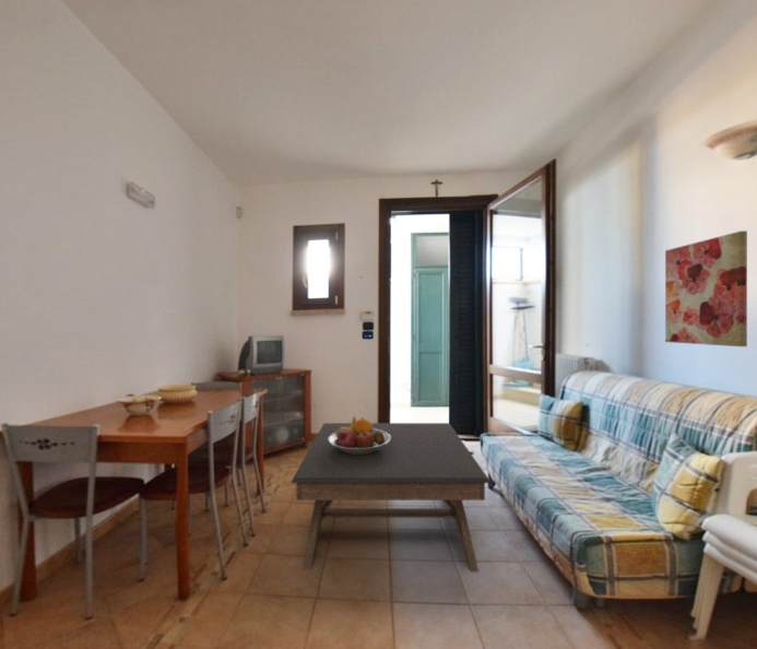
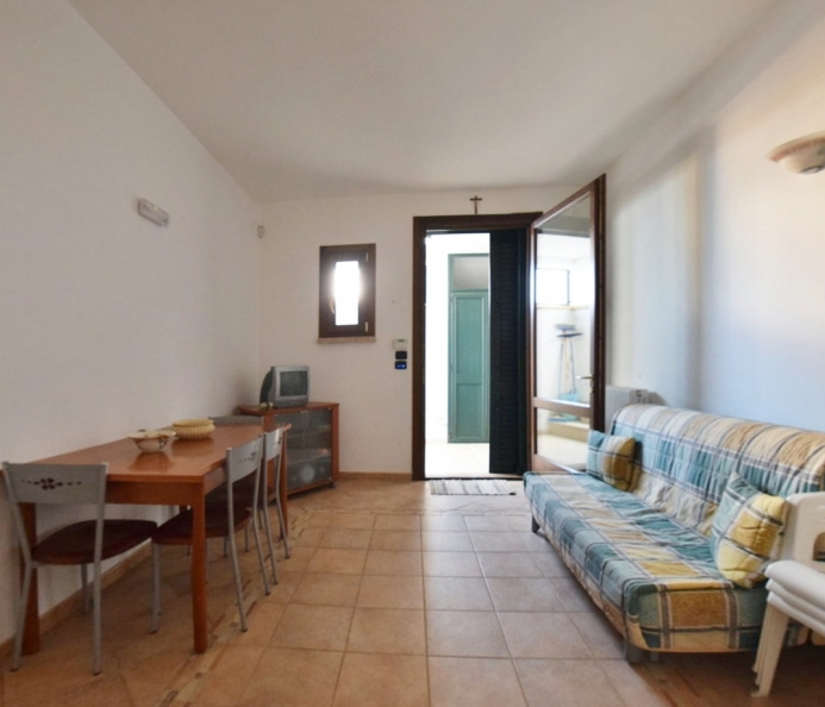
- wall art [664,229,748,347]
- coffee table [291,422,492,574]
- fruit bowl [328,416,390,453]
